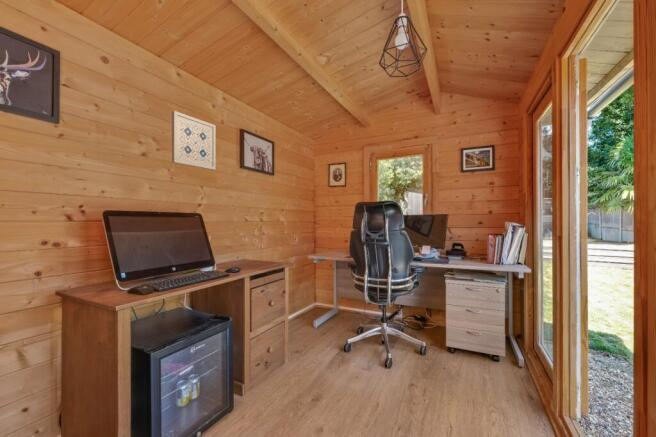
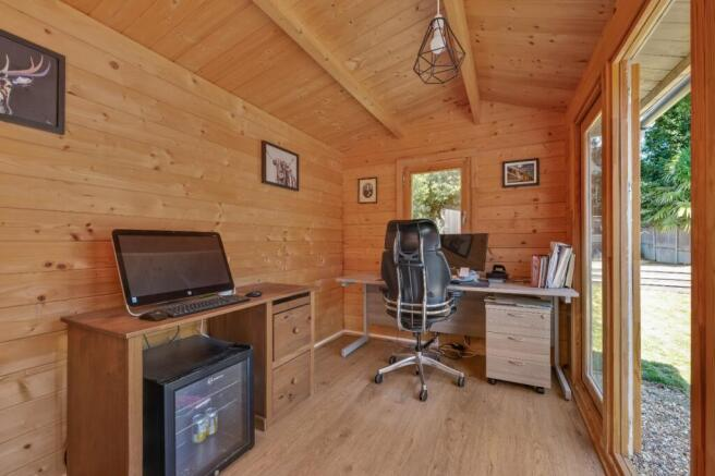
- wall art [171,110,217,171]
